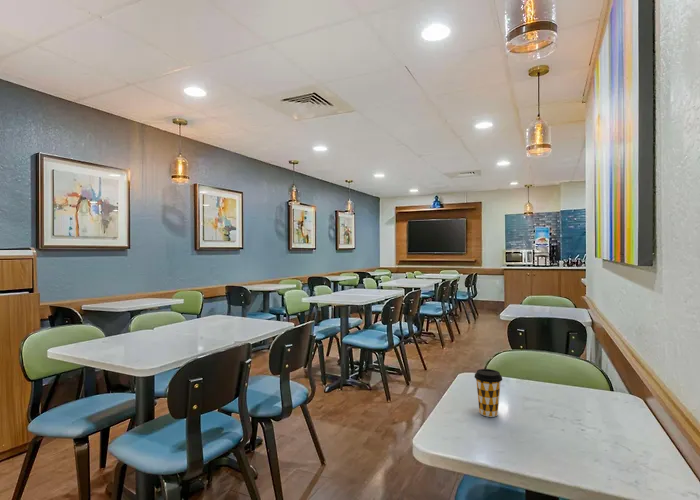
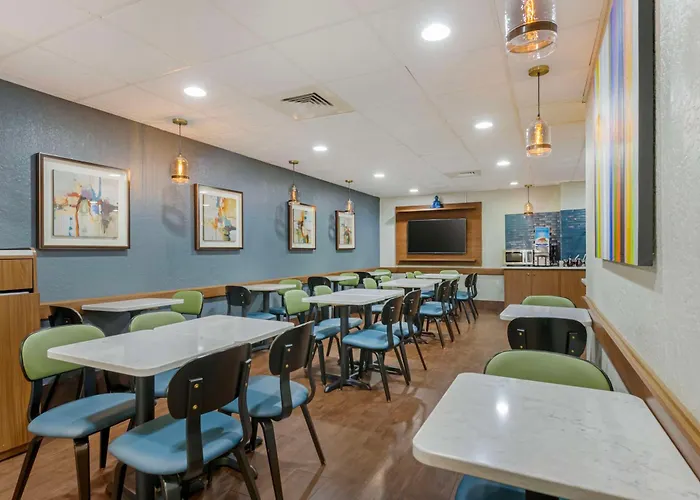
- coffee cup [473,368,503,418]
